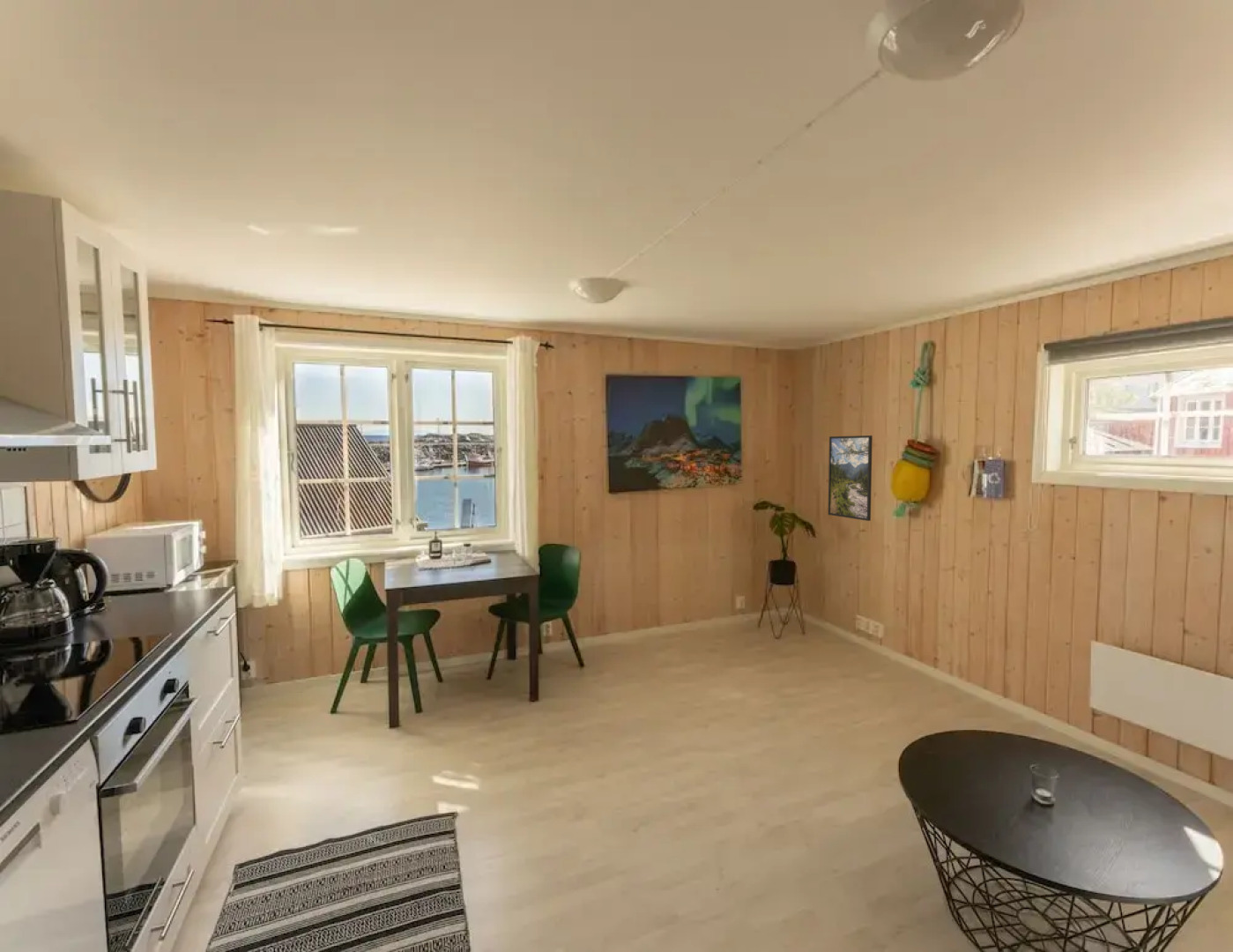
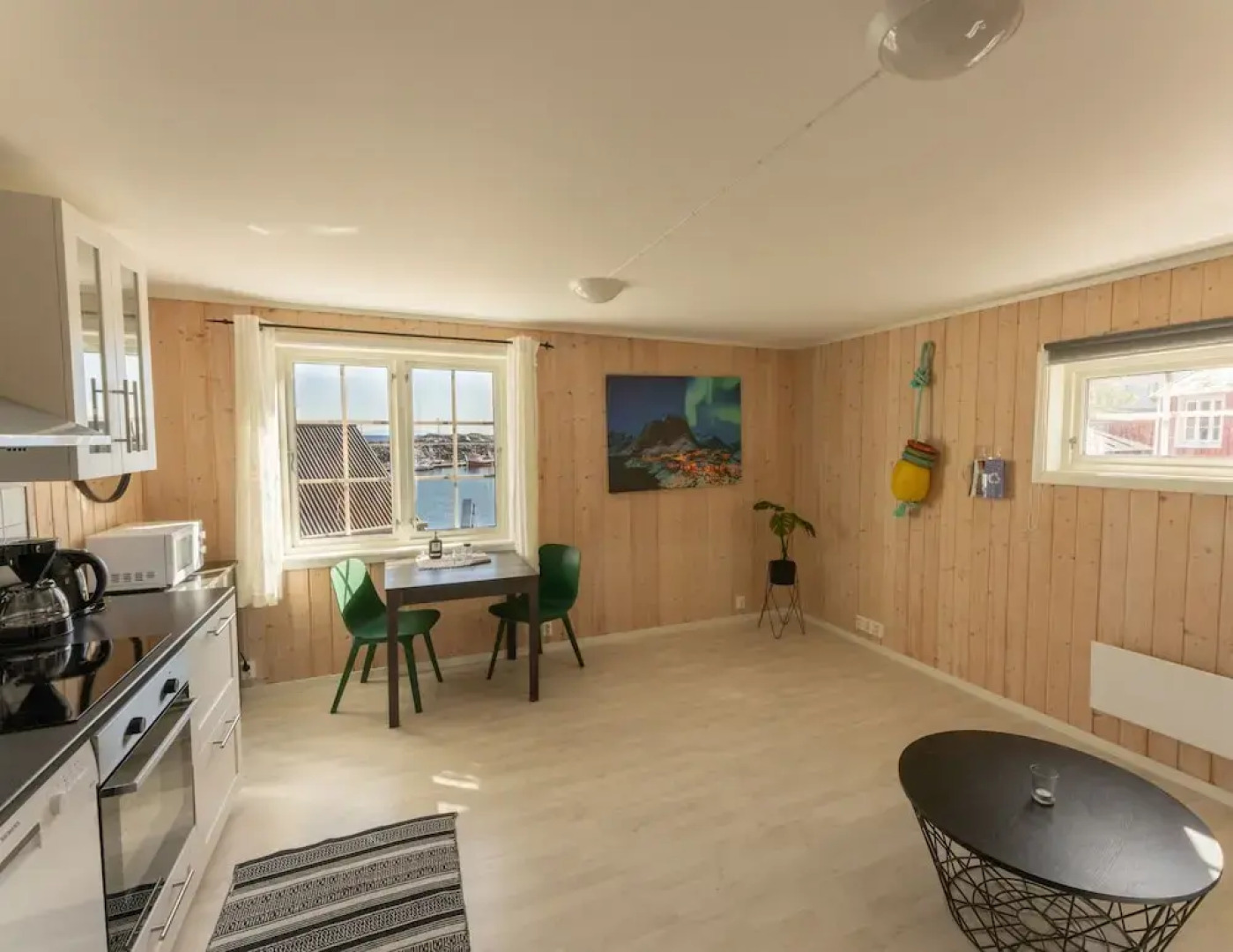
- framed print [828,435,873,522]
